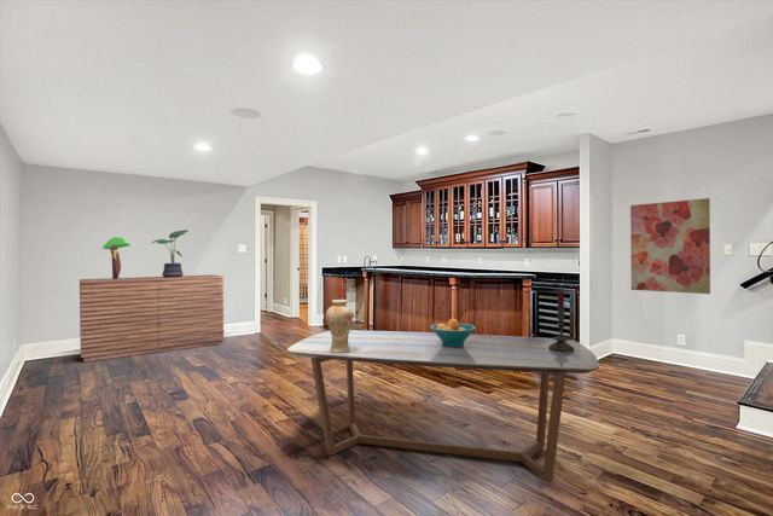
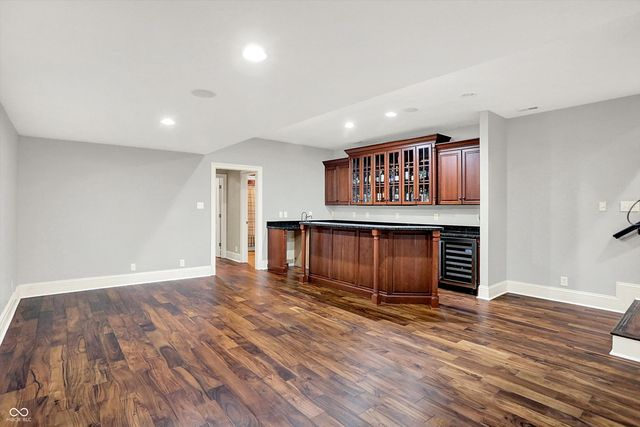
- fruit bowl [429,318,477,347]
- candle [548,290,574,352]
- table lamp [101,236,132,279]
- dining table [286,329,600,485]
- potted plant [151,230,190,278]
- wall art [629,197,711,295]
- sideboard [79,274,226,363]
- vase [325,298,354,353]
